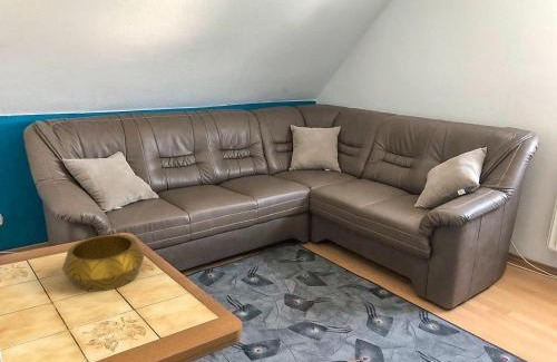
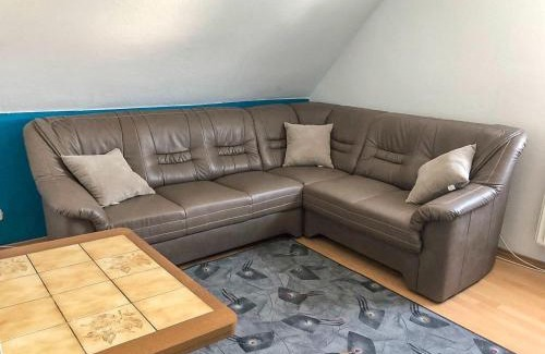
- decorative bowl [61,234,145,293]
